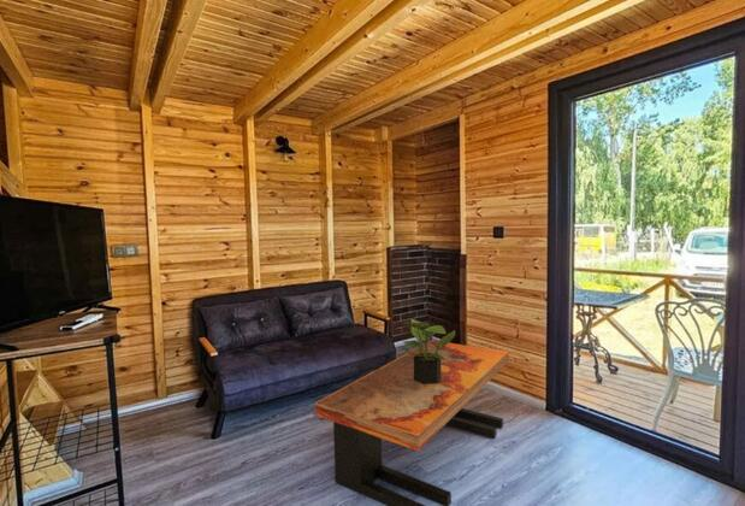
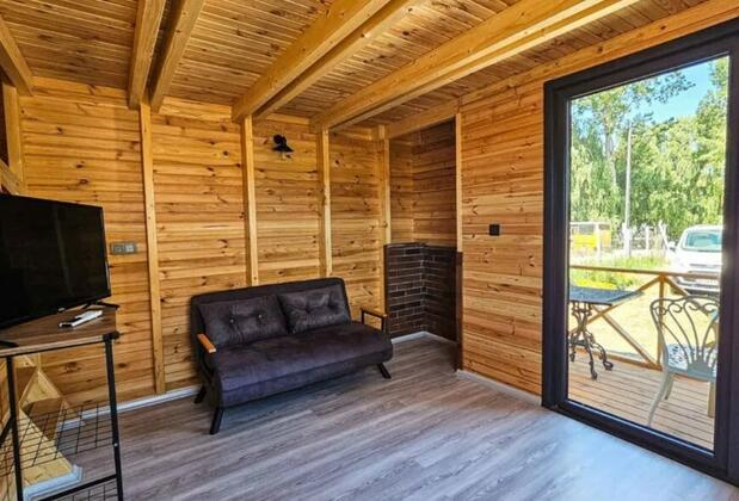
- coffee table [314,339,510,506]
- potted plant [398,317,456,384]
